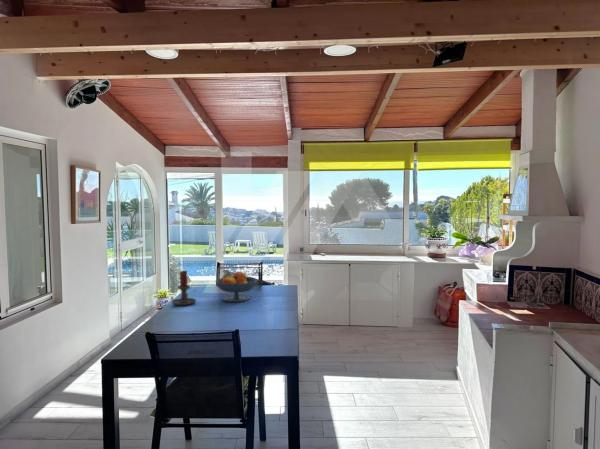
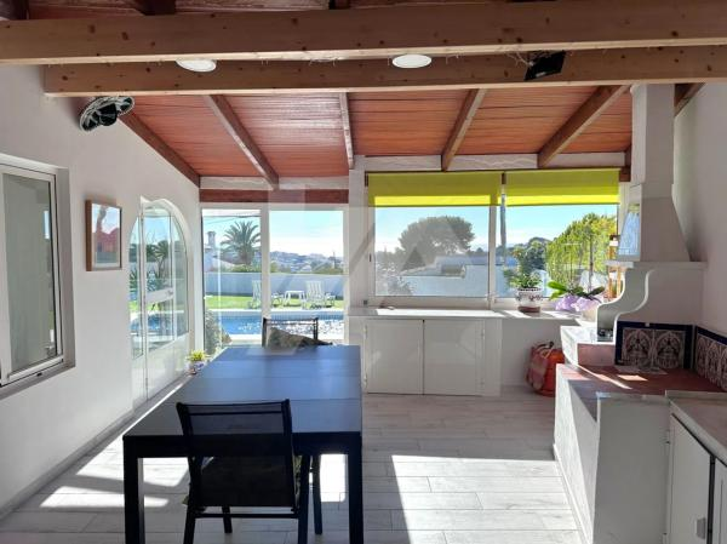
- candle holder [170,269,197,306]
- fruit bowl [214,270,258,303]
